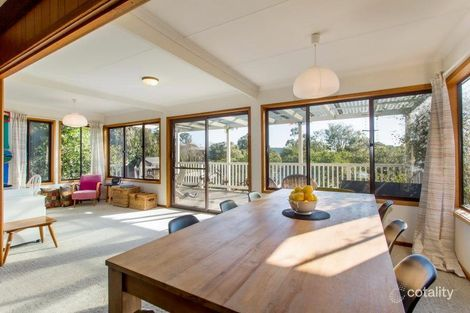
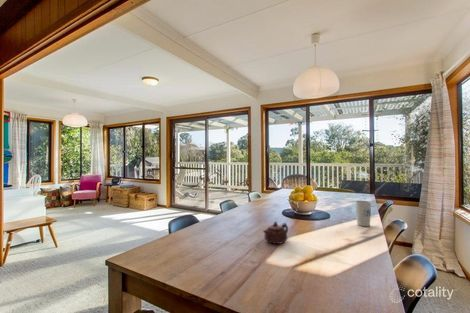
+ teapot [262,221,289,245]
+ cup [354,200,372,227]
